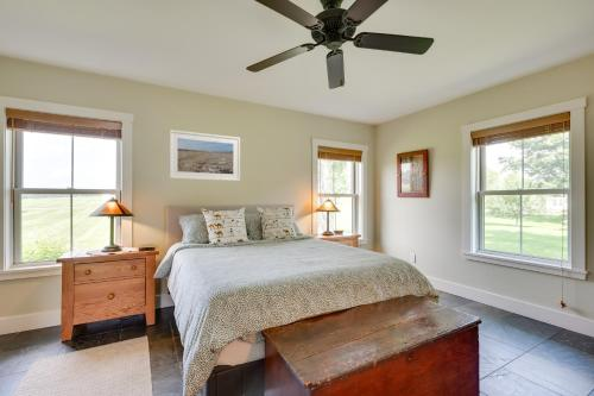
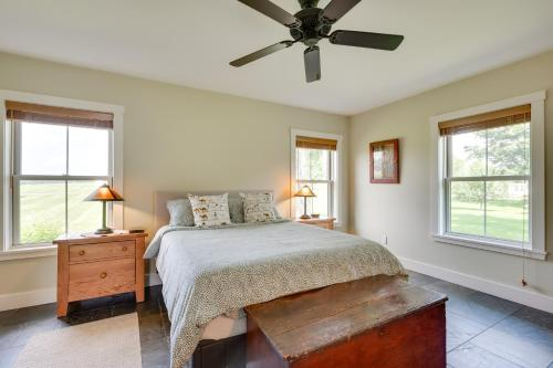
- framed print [169,128,241,182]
